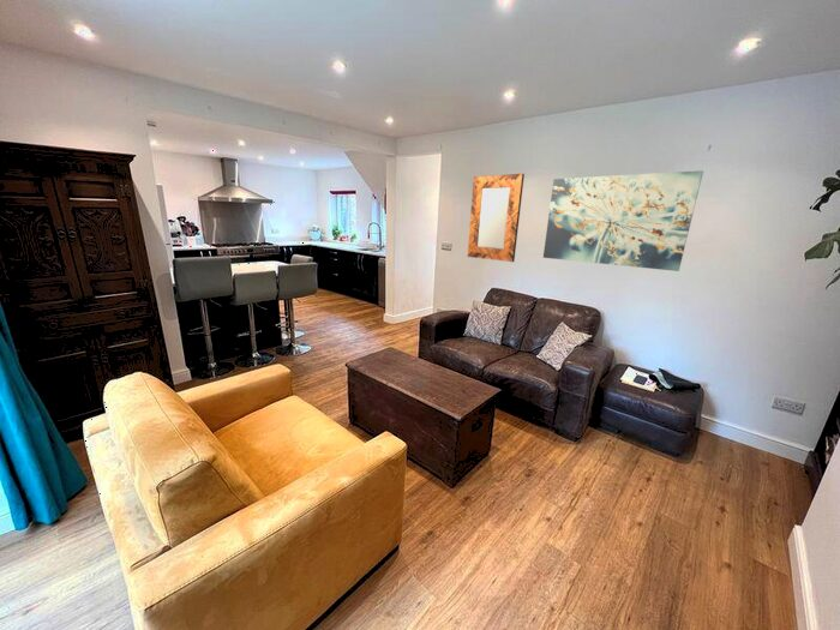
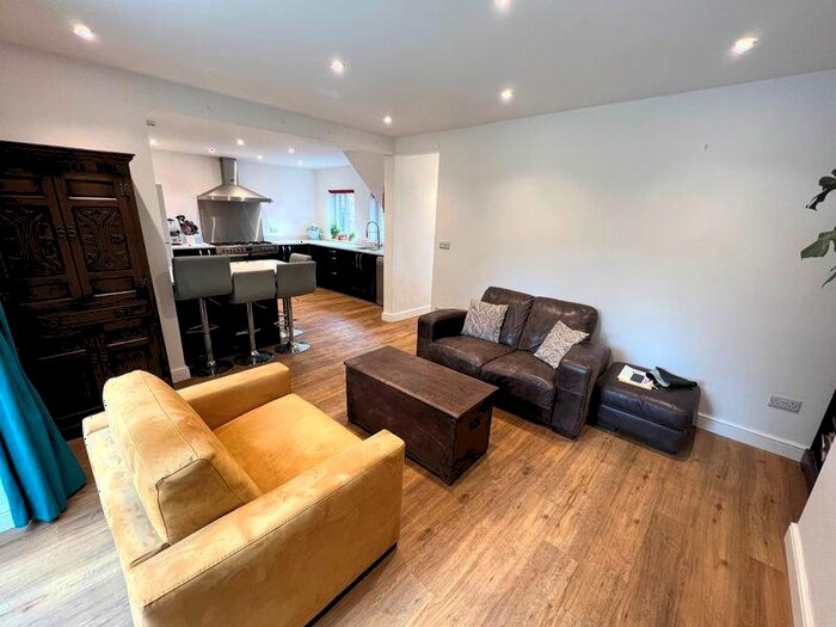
- home mirror [467,173,526,263]
- wall art [542,169,704,272]
